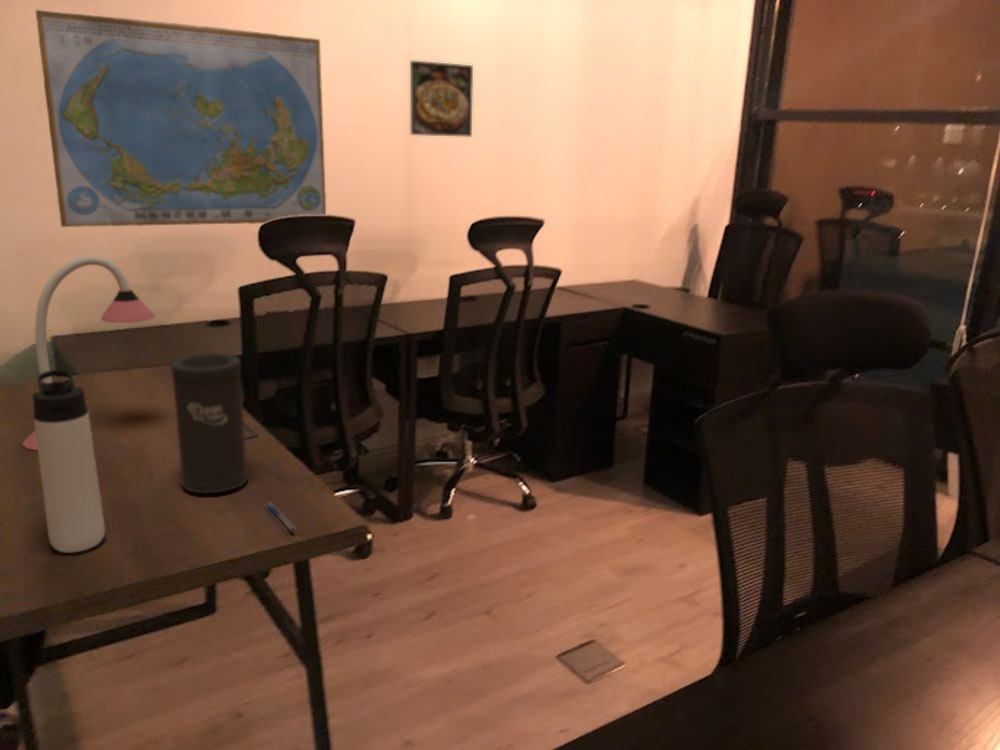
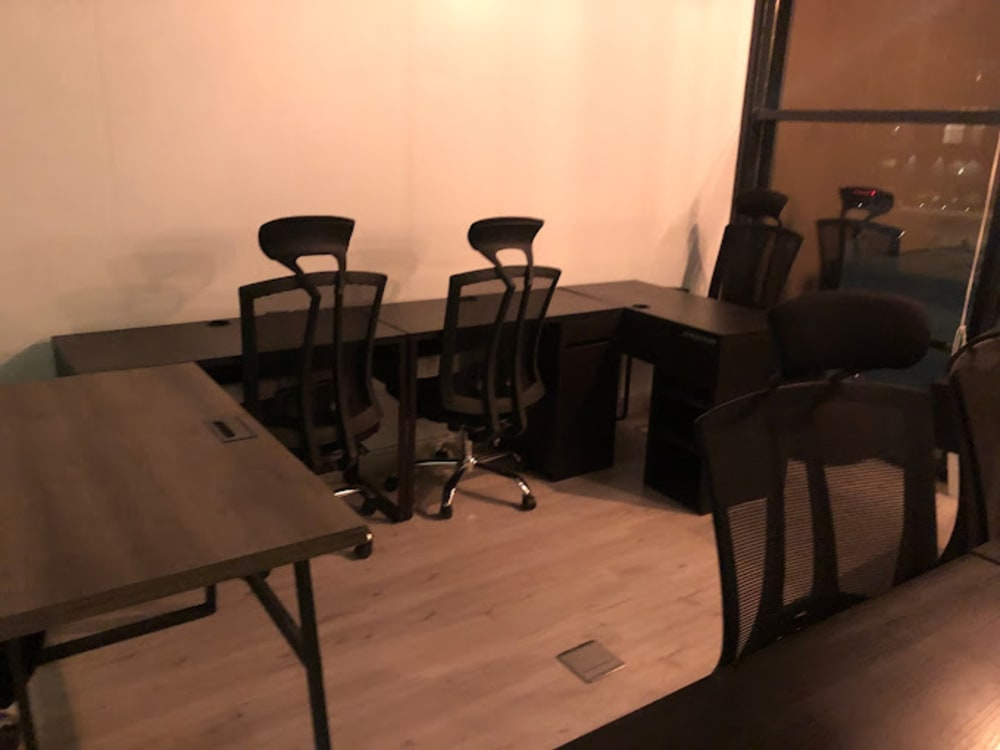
- world map [34,9,327,228]
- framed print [409,60,474,138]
- pen [265,502,298,533]
- speaker [170,352,249,494]
- desk lamp [21,254,156,451]
- thermos bottle [31,369,106,554]
